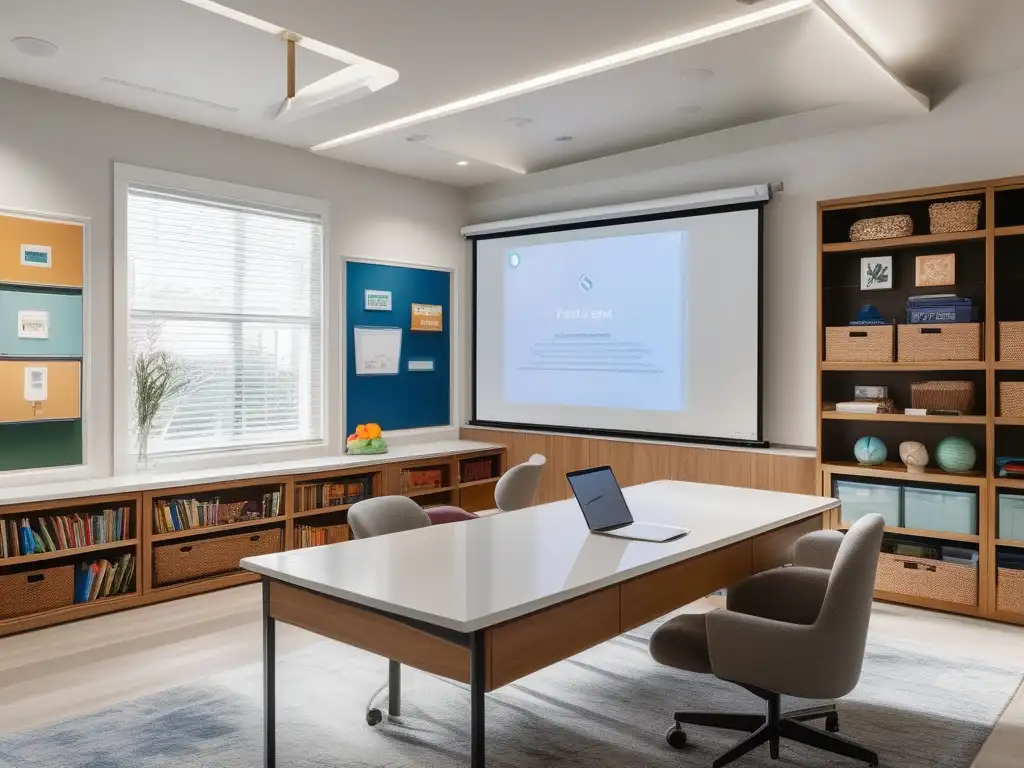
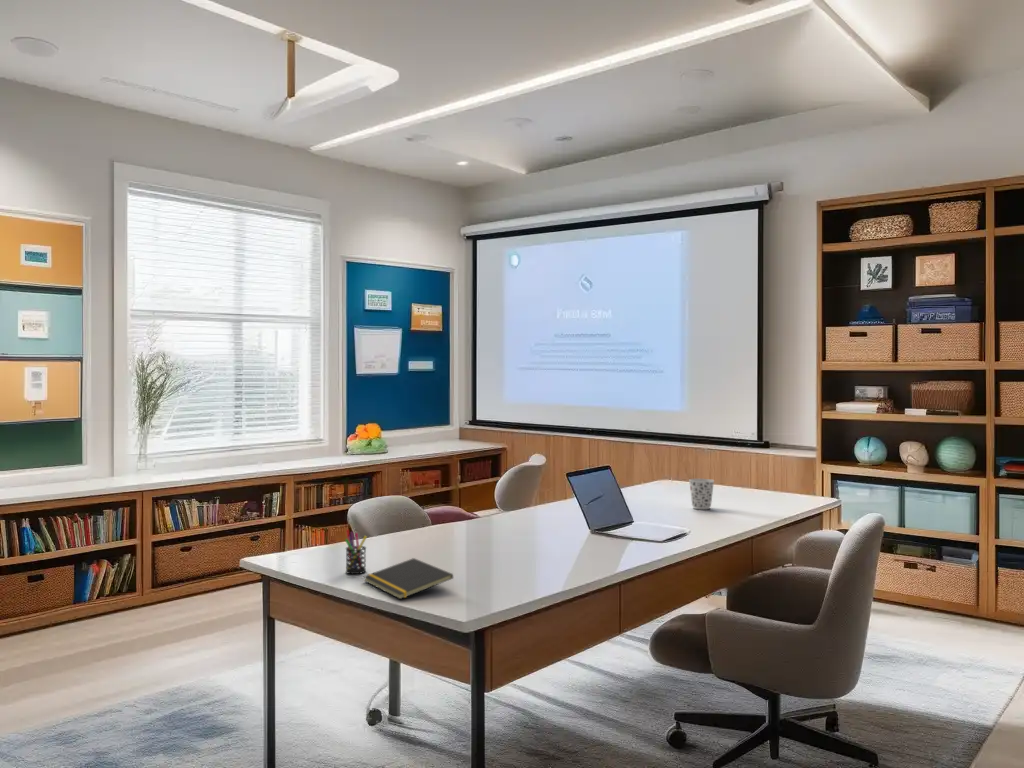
+ pen holder [344,528,368,575]
+ cup [688,478,715,510]
+ notepad [363,557,454,600]
